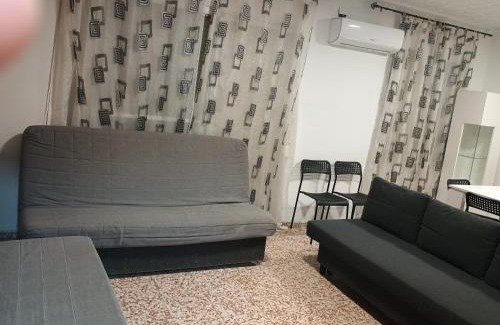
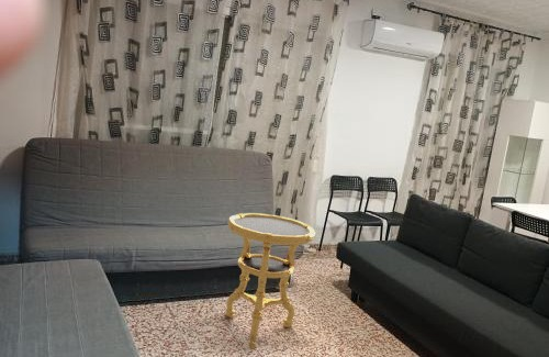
+ side table [225,212,317,350]
